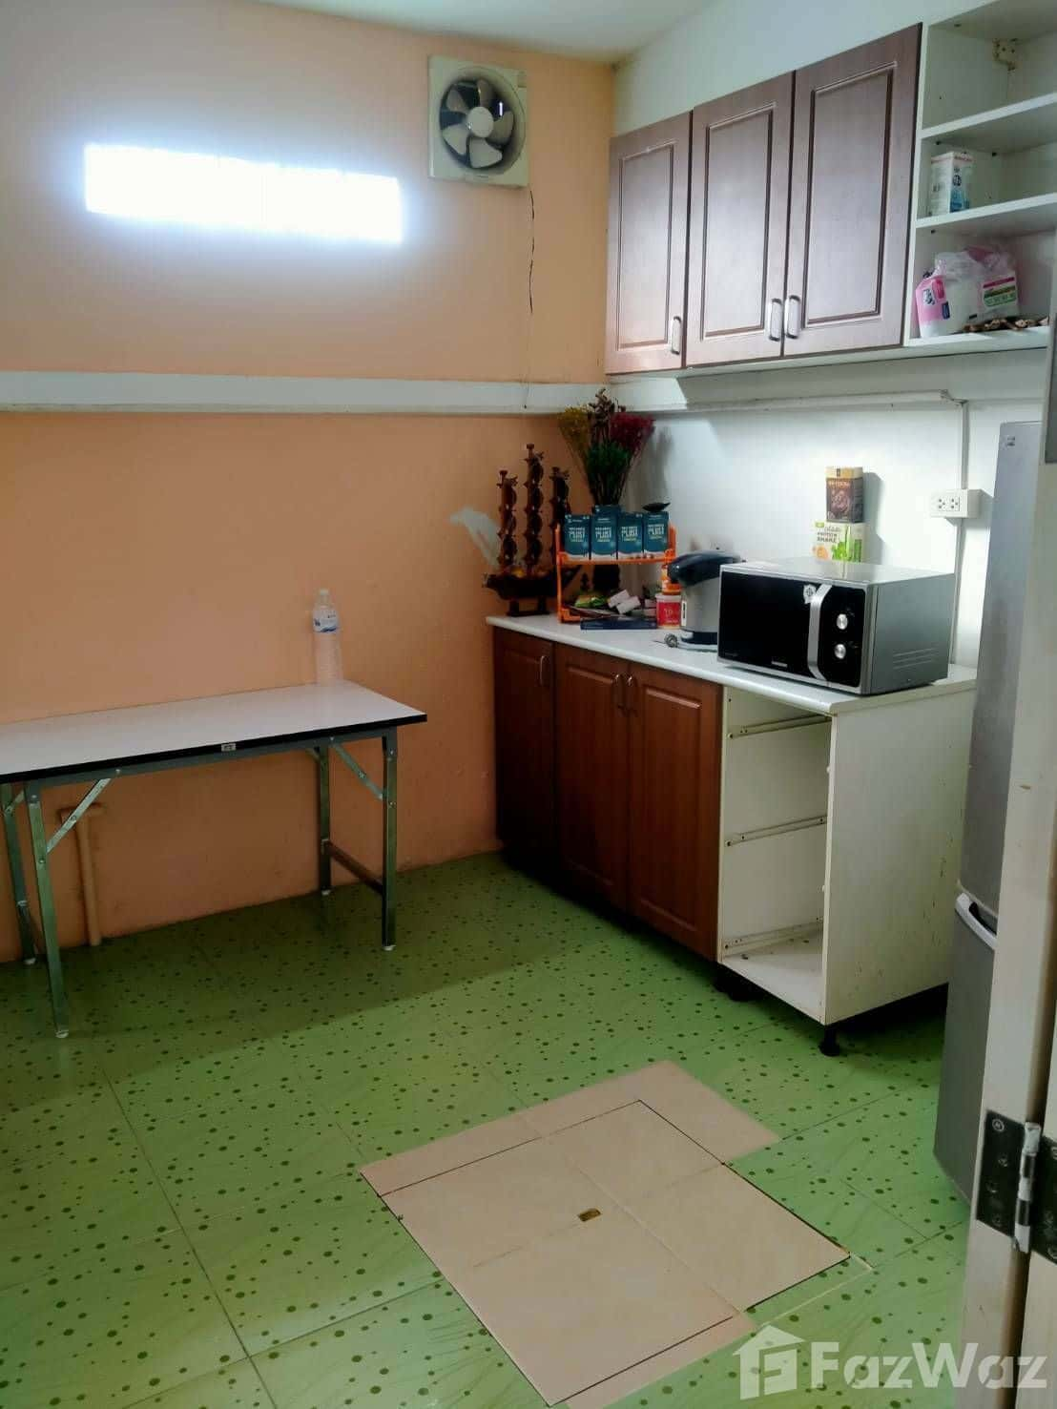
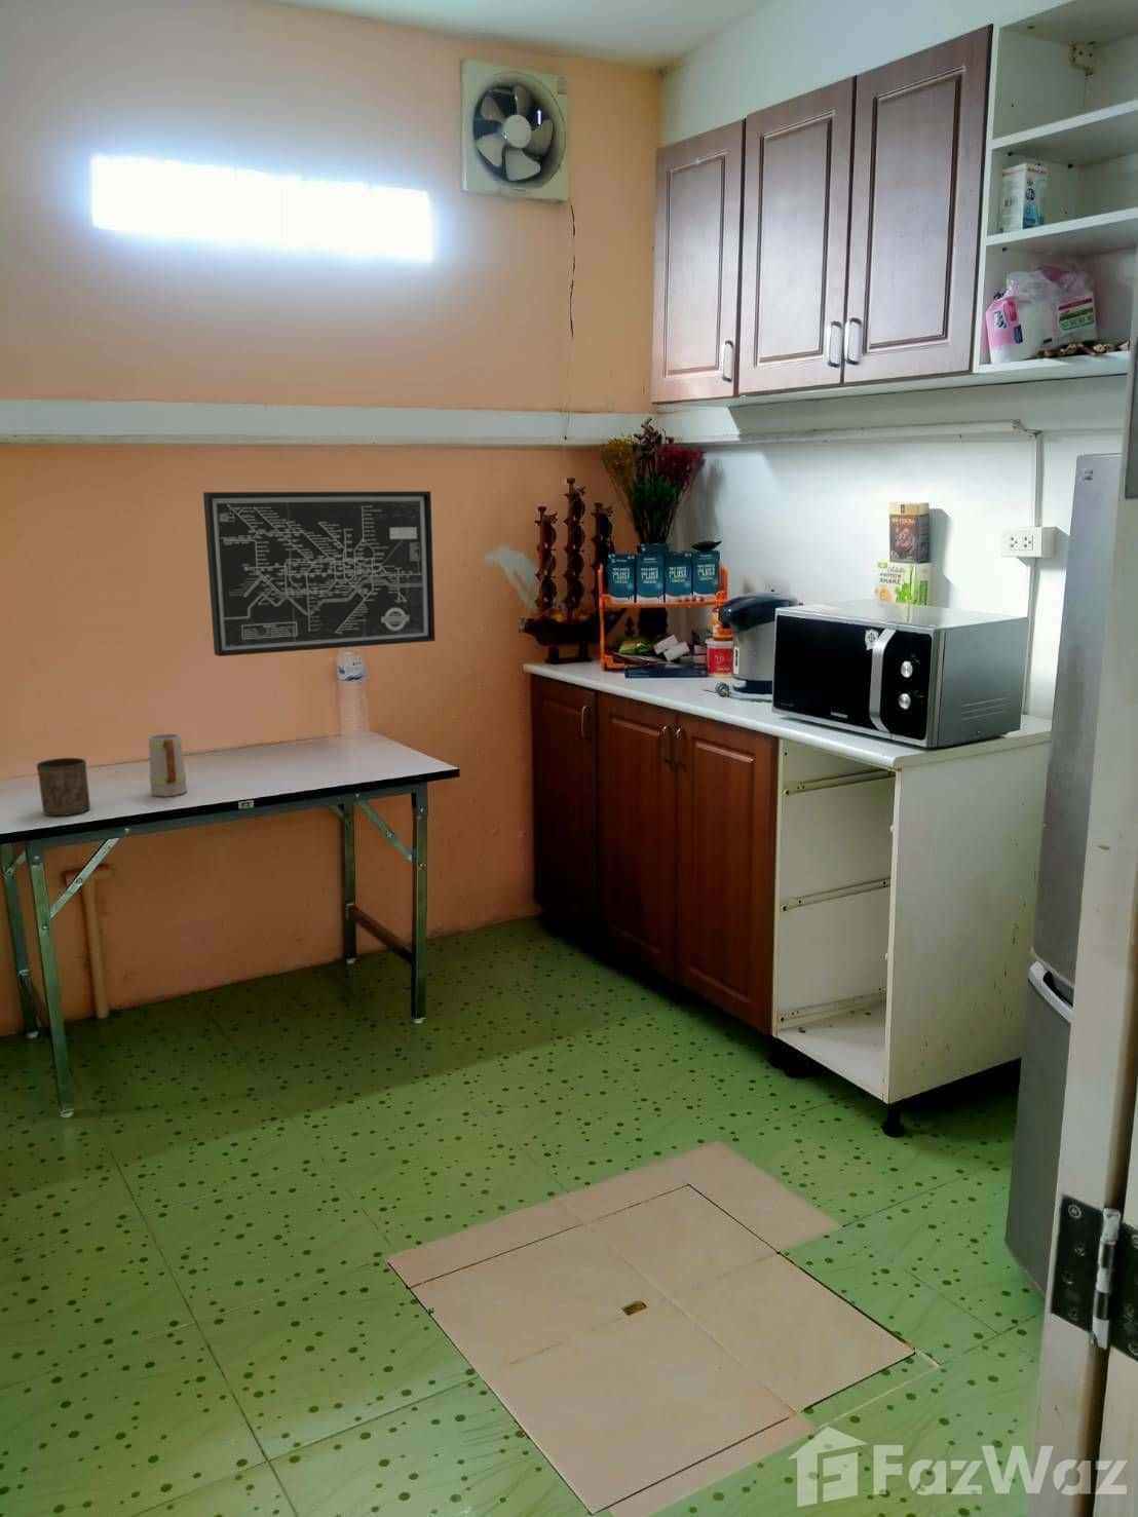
+ wall art [202,490,436,657]
+ cup [35,757,91,816]
+ mug [148,733,188,797]
